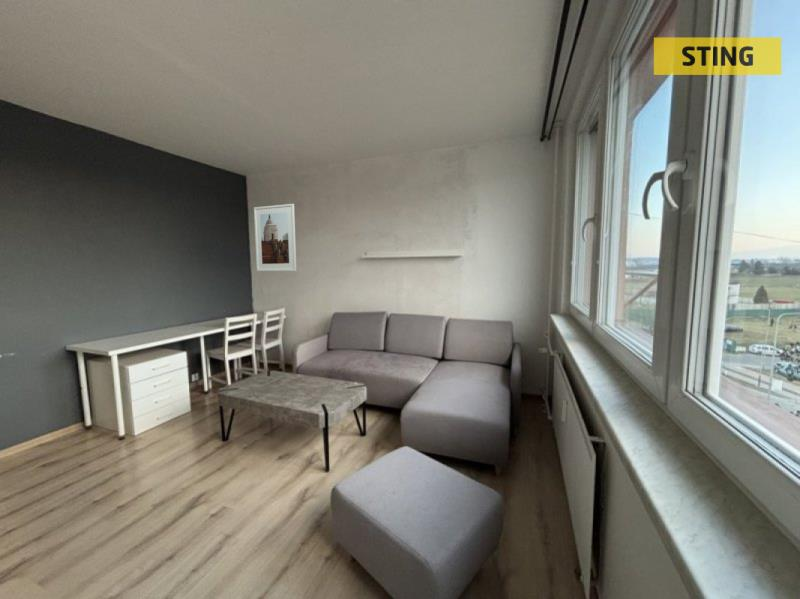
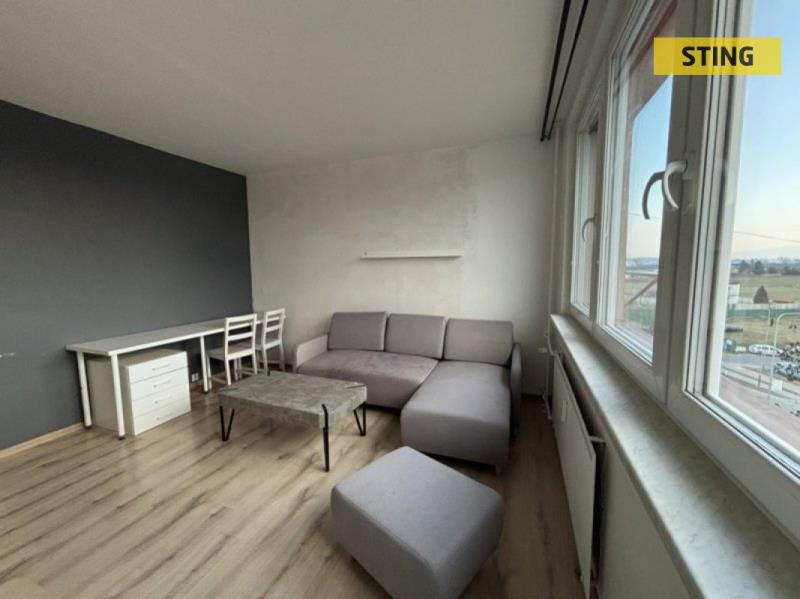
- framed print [253,203,297,272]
